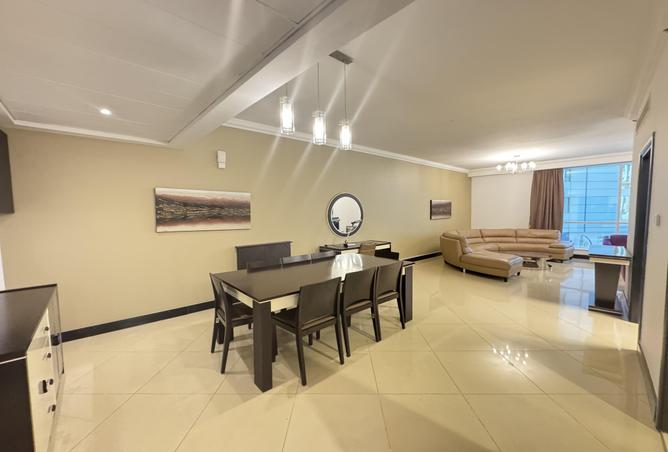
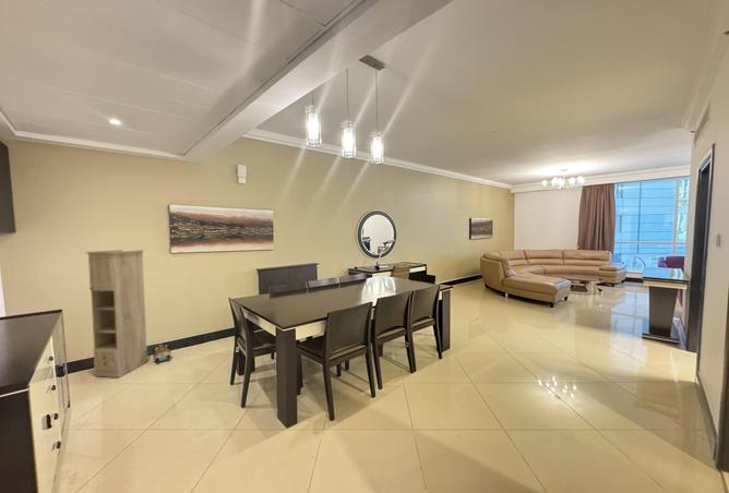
+ plush toy [152,341,172,362]
+ storage cabinet [84,249,148,378]
